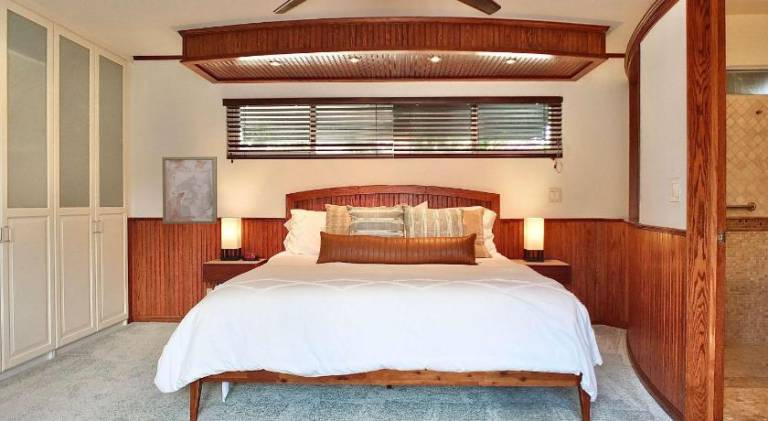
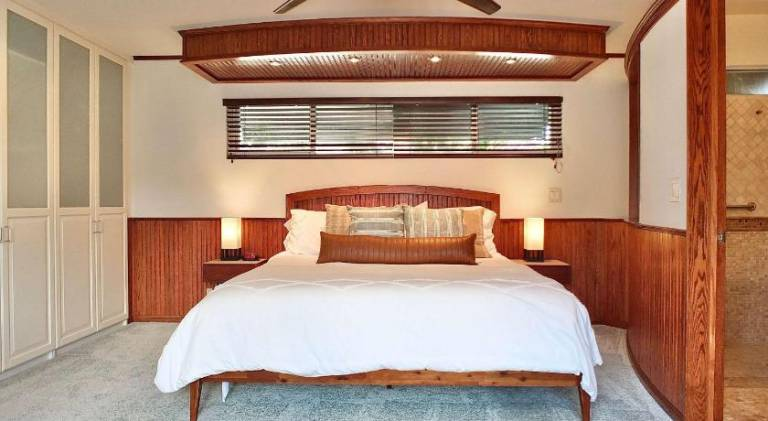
- wall art [161,156,218,224]
